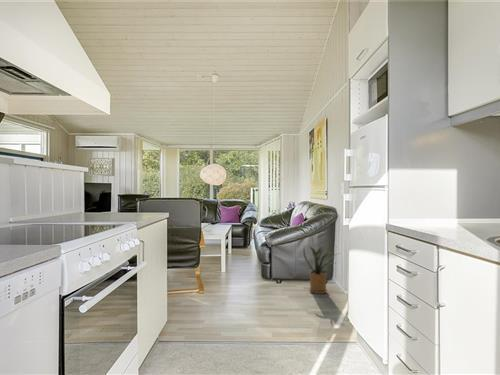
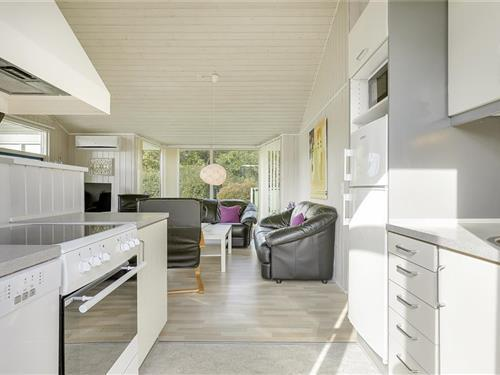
- house plant [302,245,341,295]
